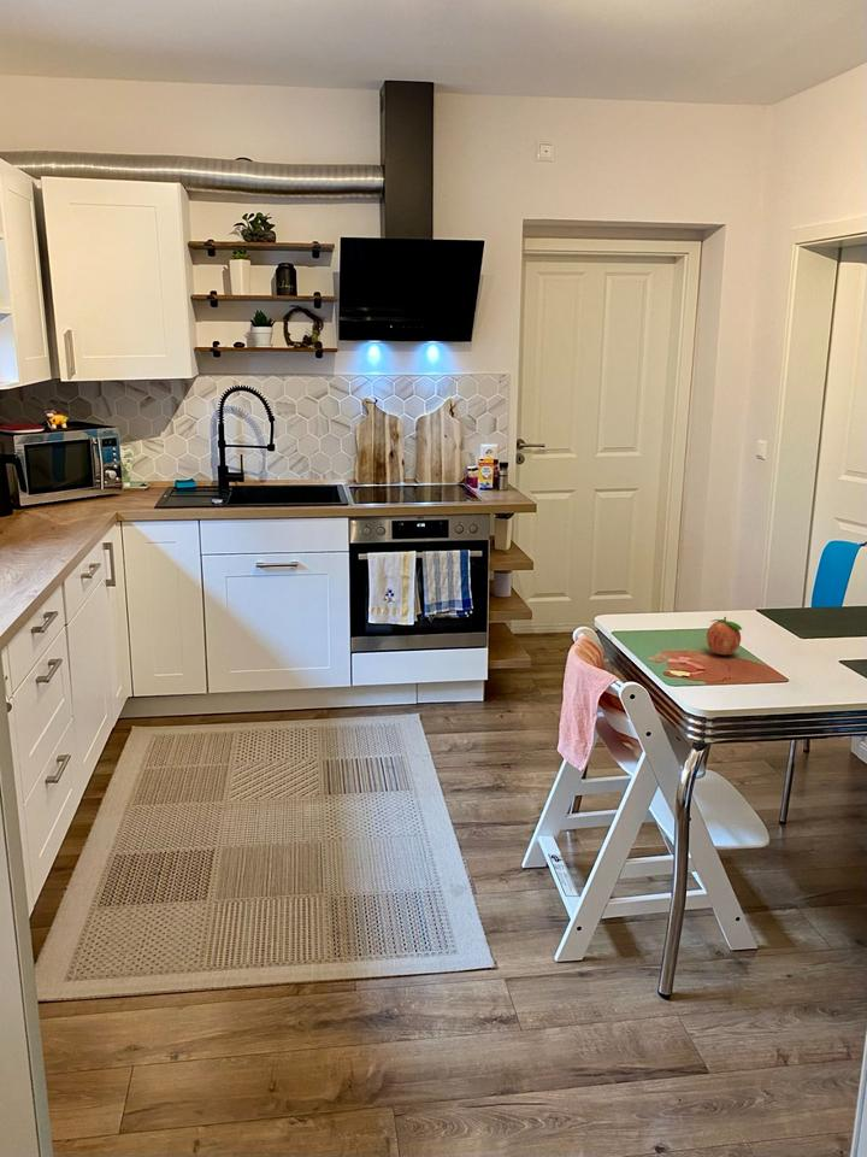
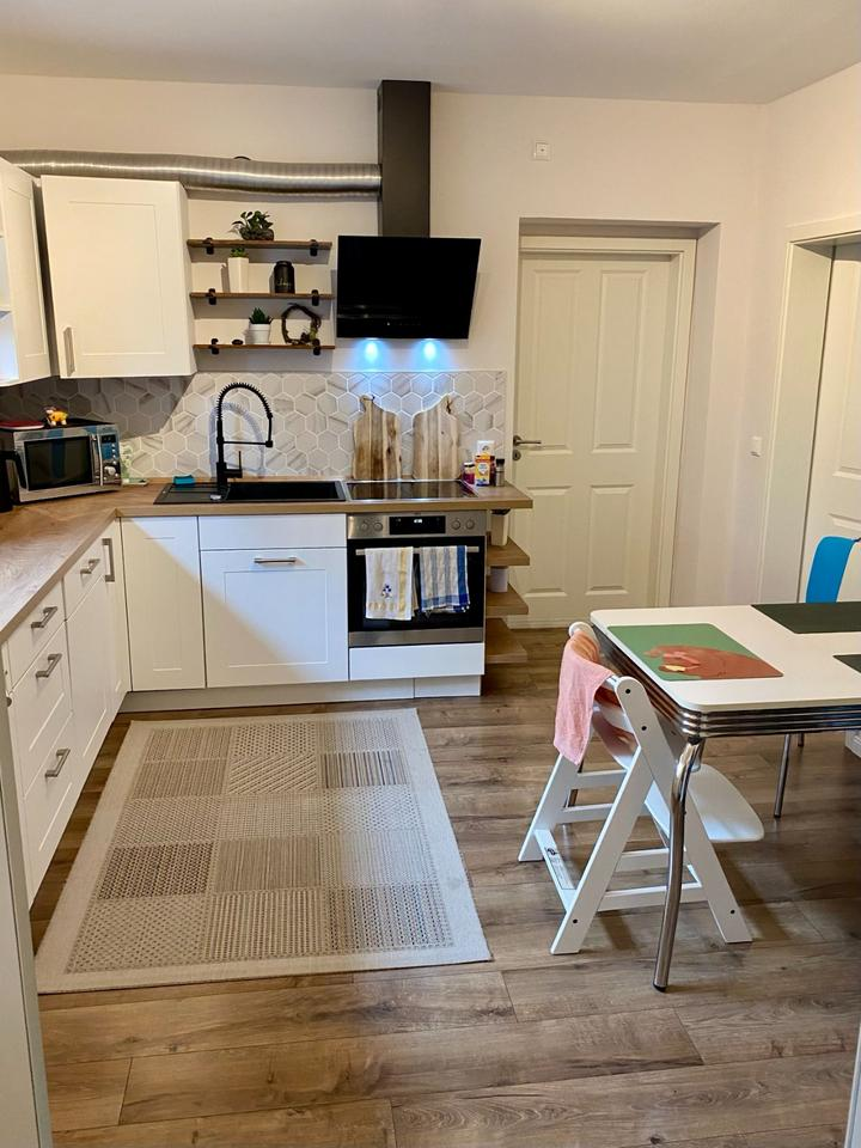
- fruit [706,616,743,656]
